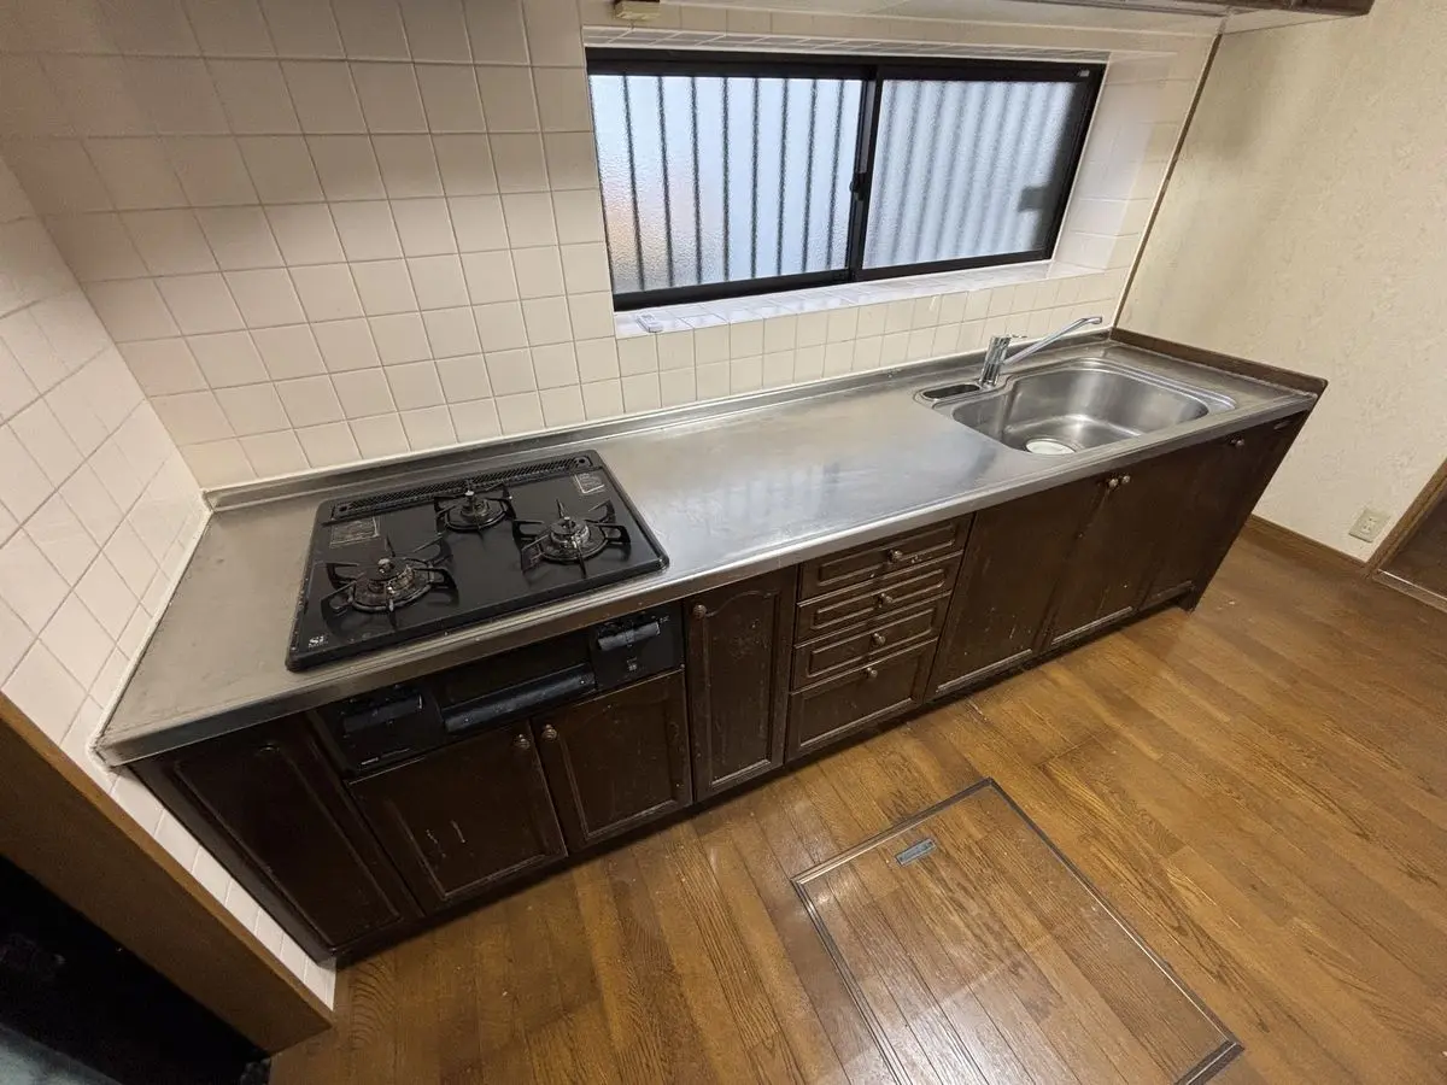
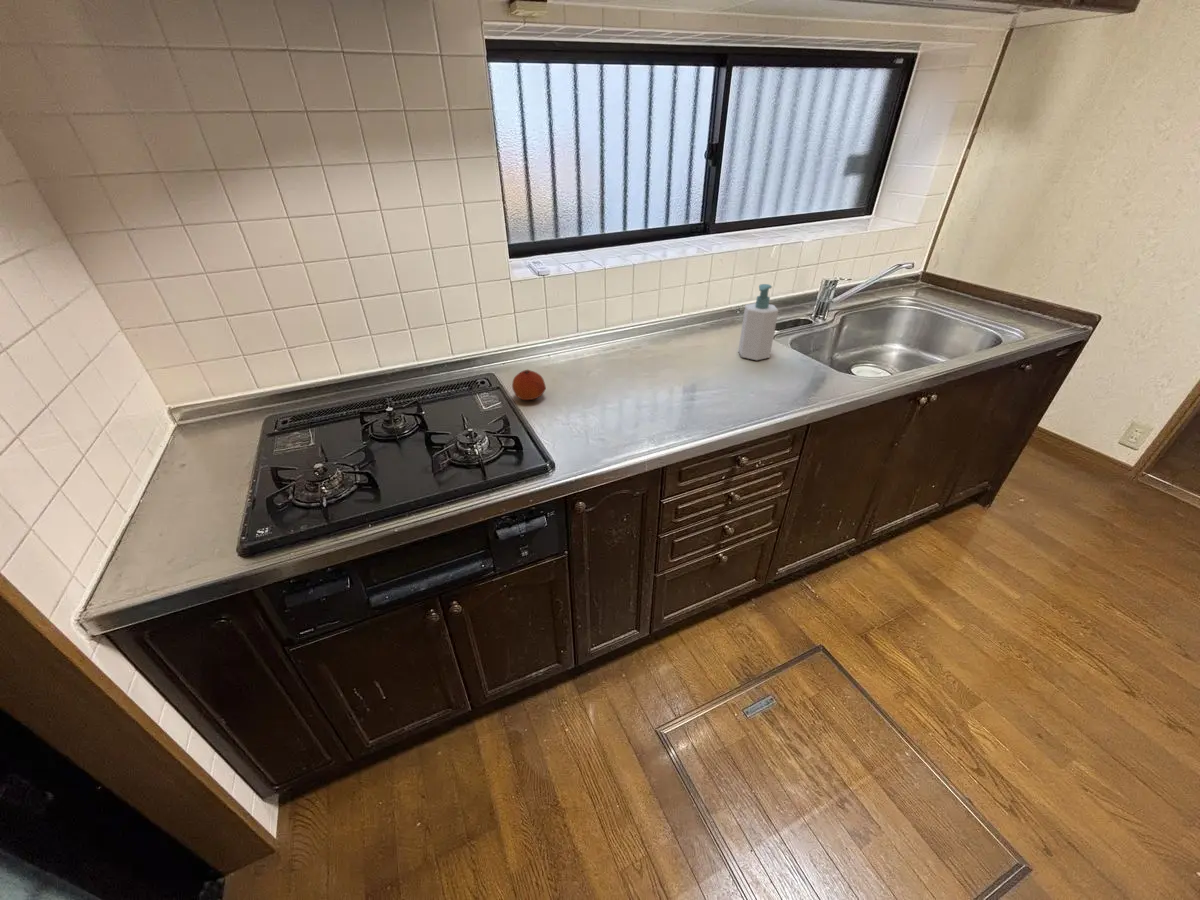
+ soap bottle [737,283,779,361]
+ fruit [511,369,547,401]
